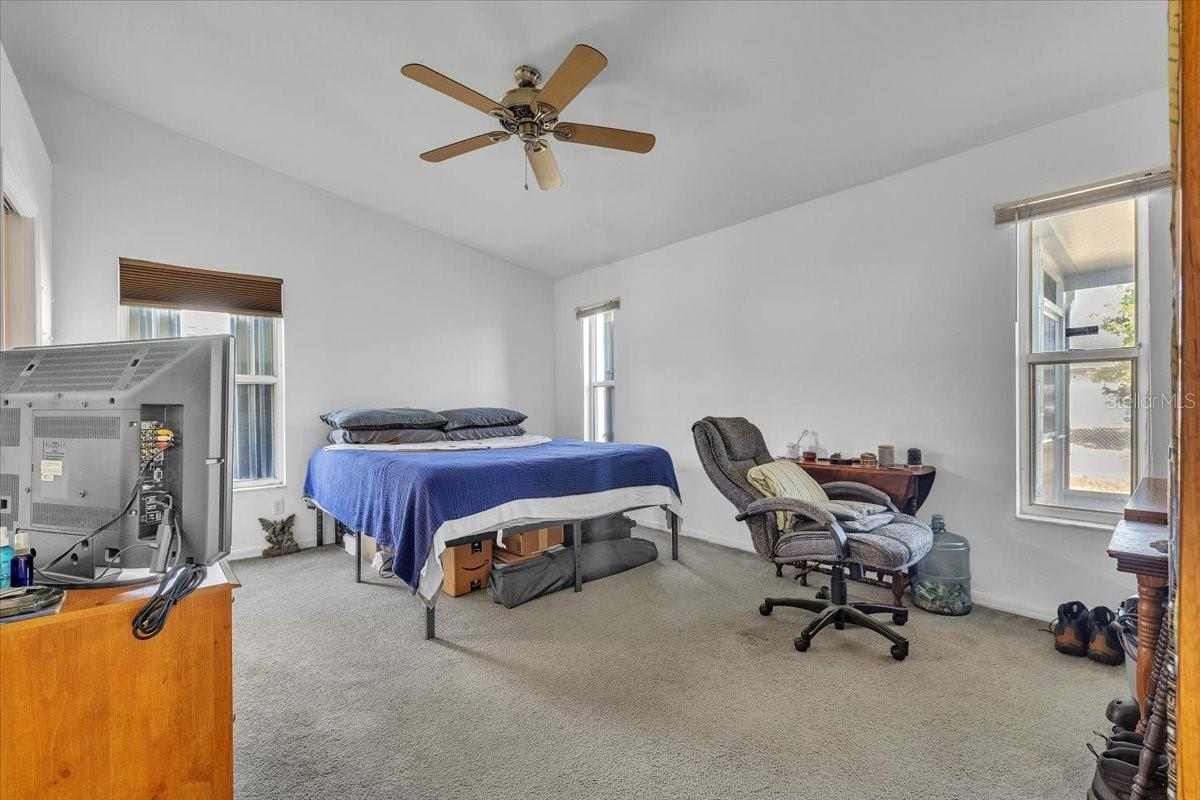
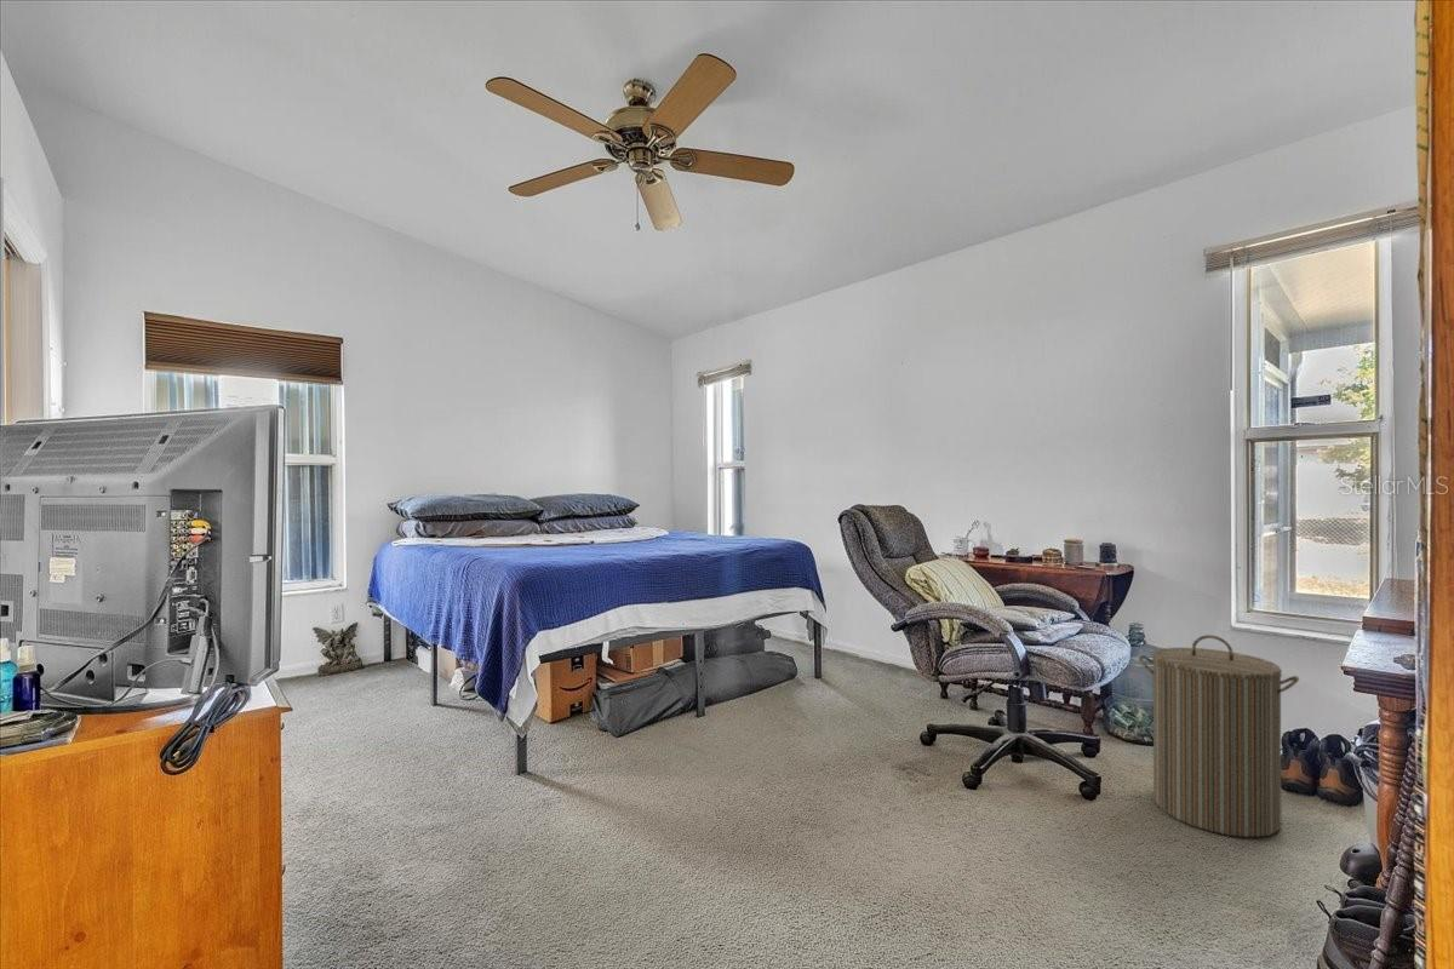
+ laundry hamper [1138,633,1300,838]
